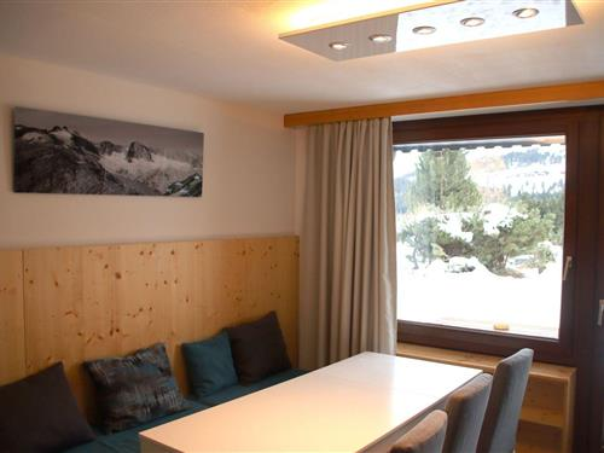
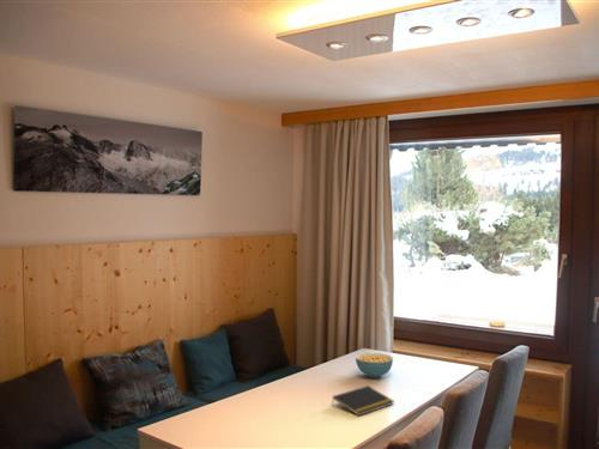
+ notepad [331,384,394,417]
+ cereal bowl [355,352,394,378]
